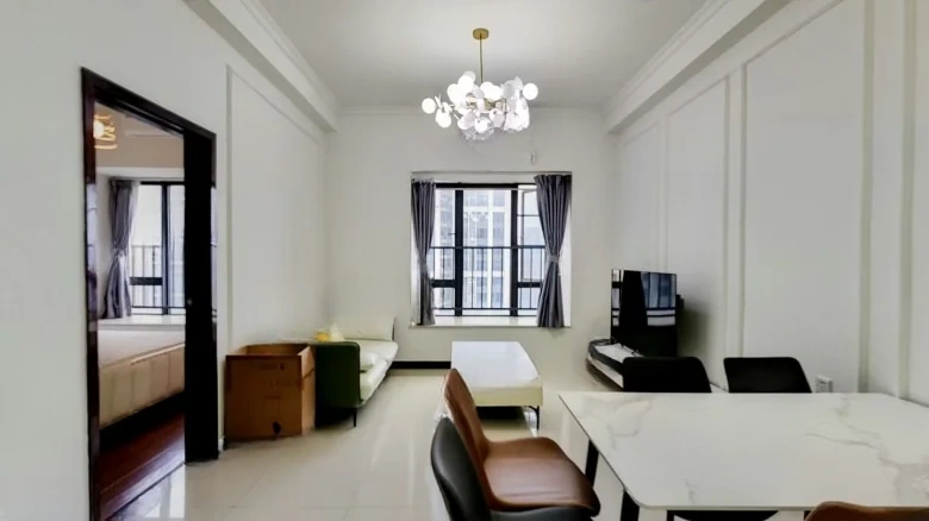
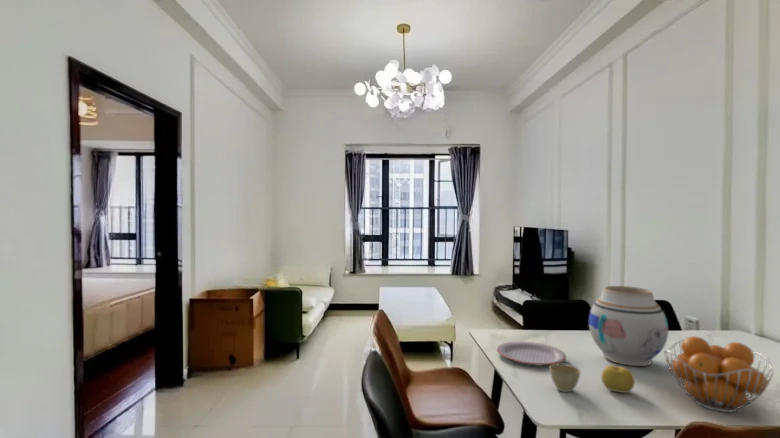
+ flower pot [548,363,582,393]
+ fruit [600,364,636,394]
+ vase [588,285,669,367]
+ fruit basket [663,335,774,413]
+ plate [496,340,567,366]
